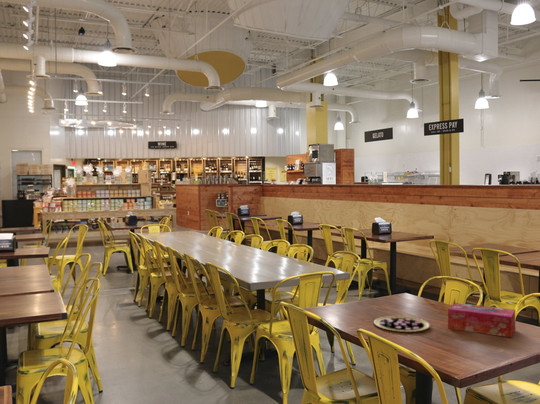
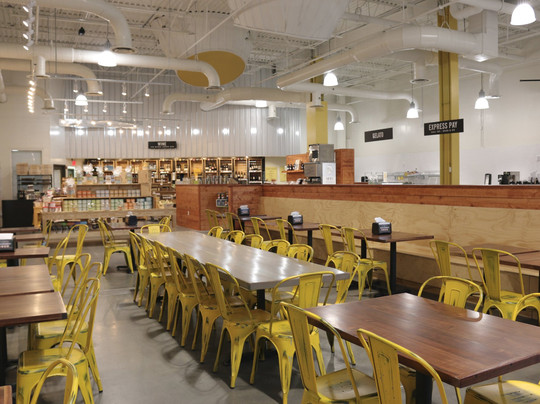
- tissue box [447,302,516,338]
- pizza [373,315,431,333]
